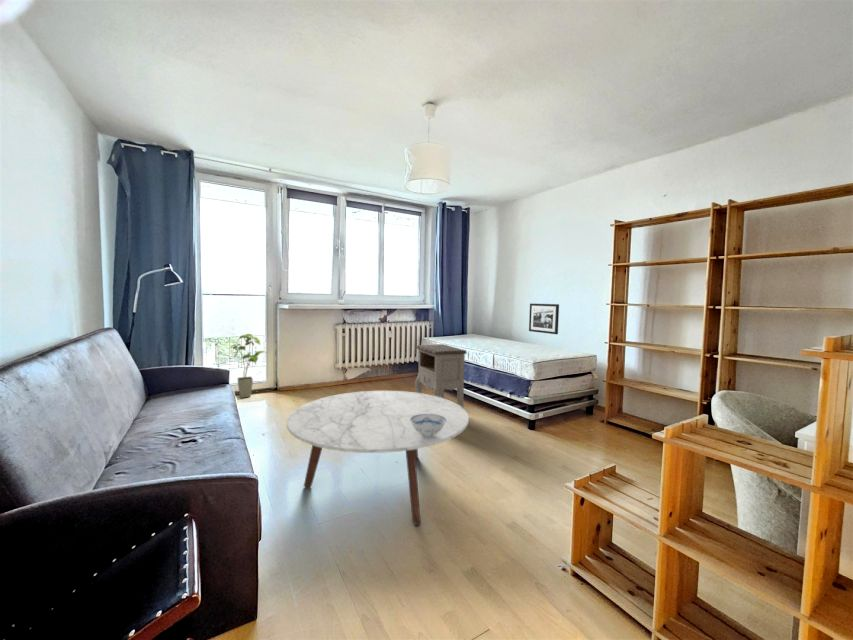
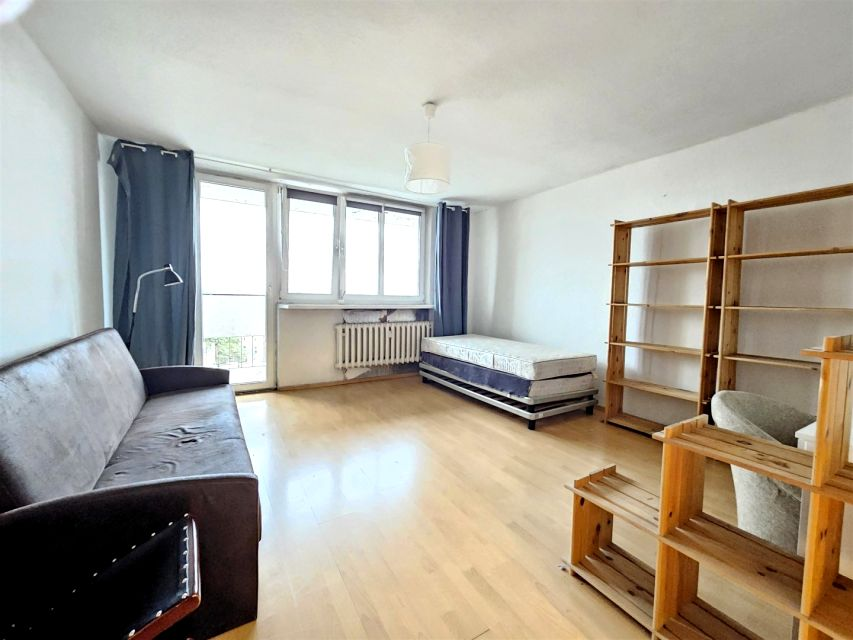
- nightstand [414,343,468,409]
- picture frame [528,303,560,335]
- coffee table [286,390,470,527]
- ceramic bowl [410,414,447,438]
- house plant [230,333,268,399]
